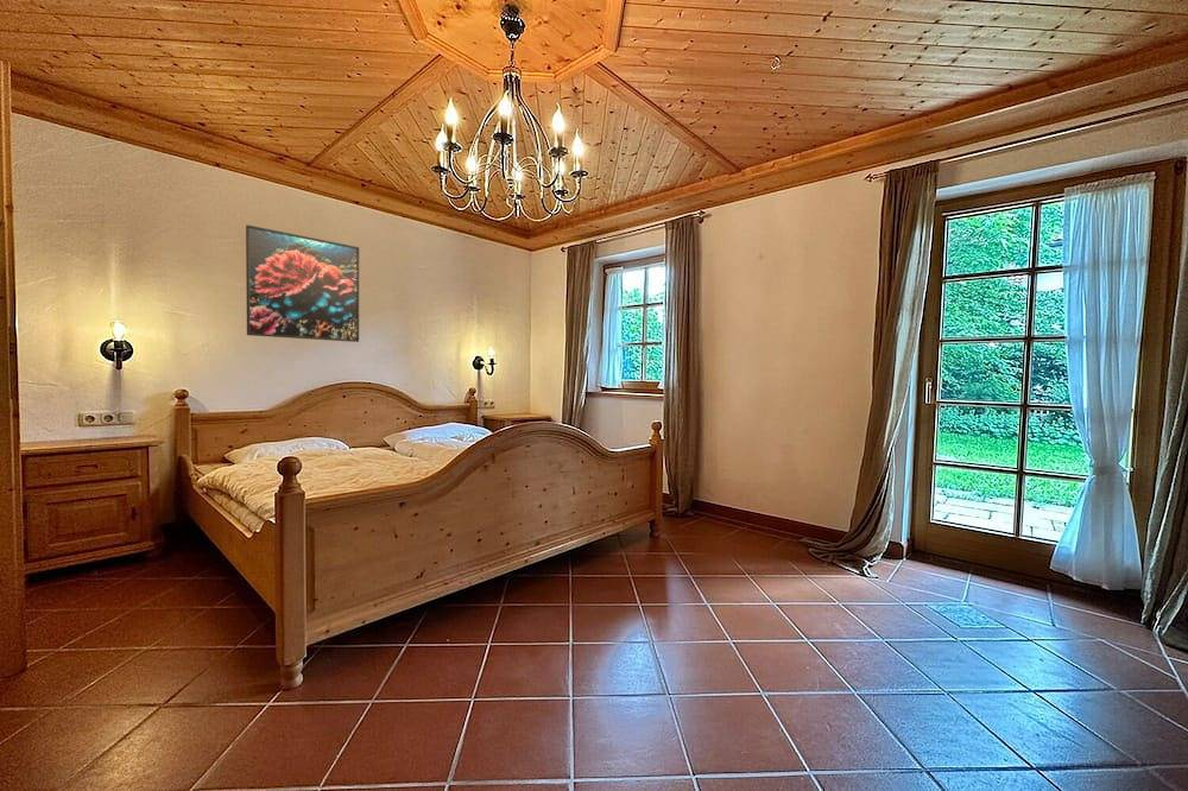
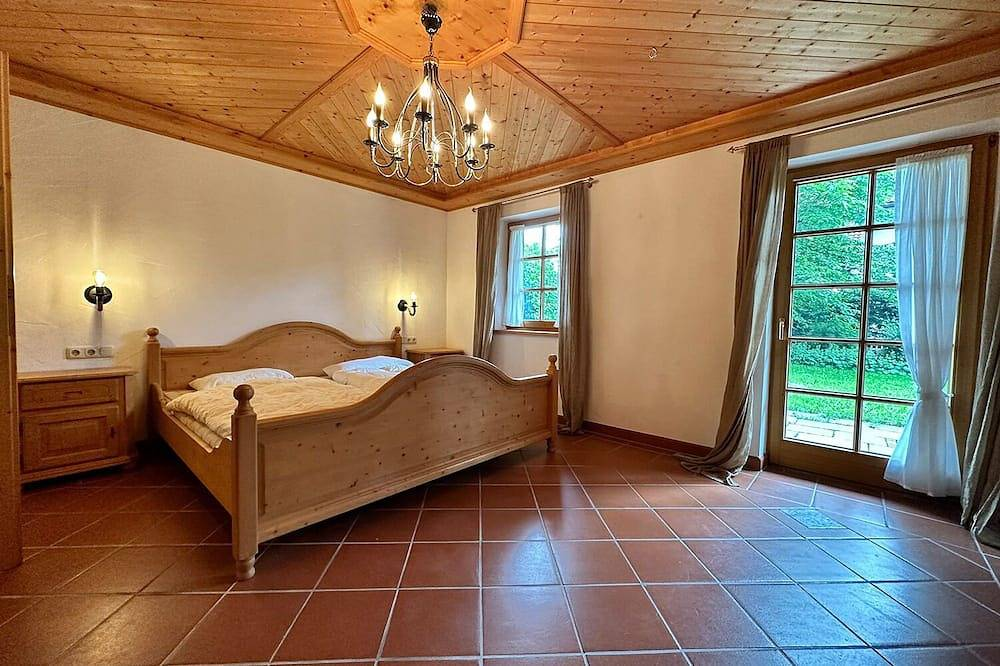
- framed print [245,224,361,343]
